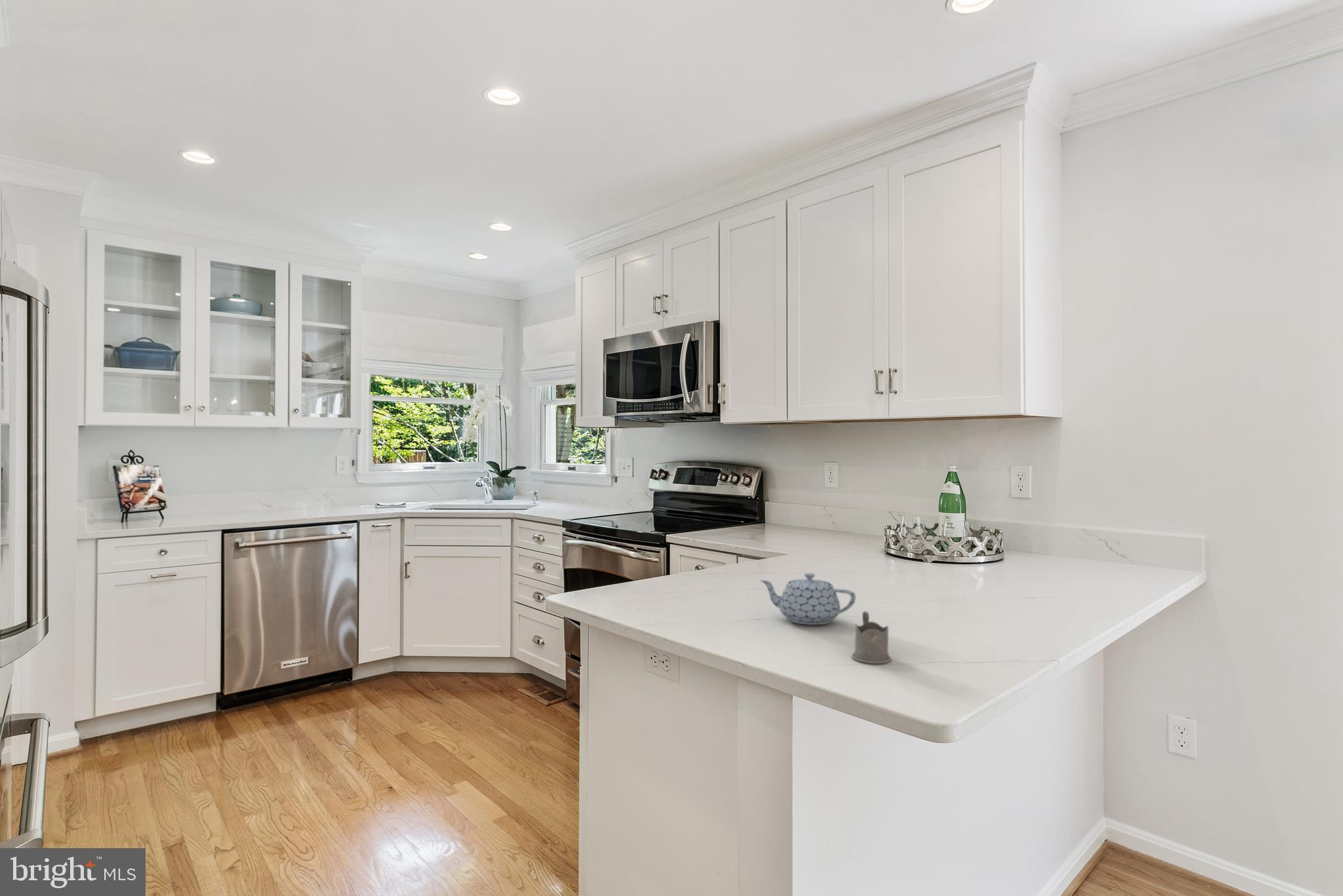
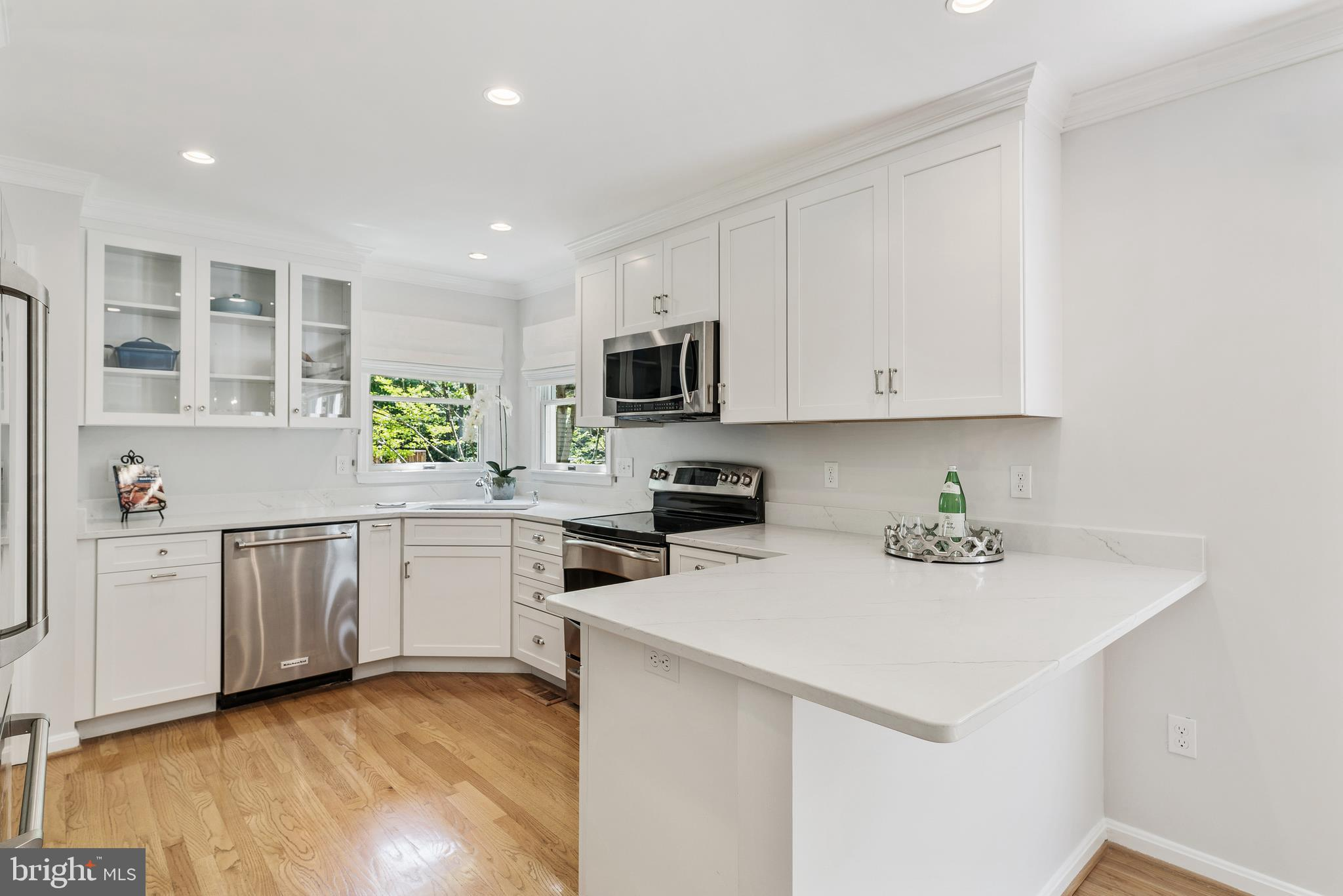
- teapot [759,572,856,625]
- tea glass holder [851,611,892,664]
